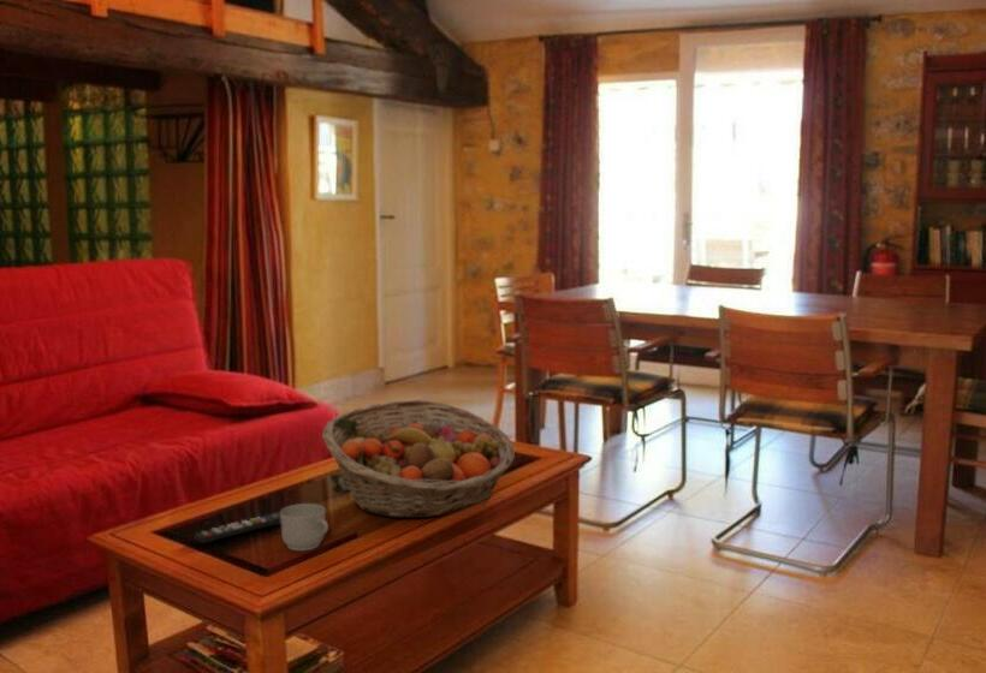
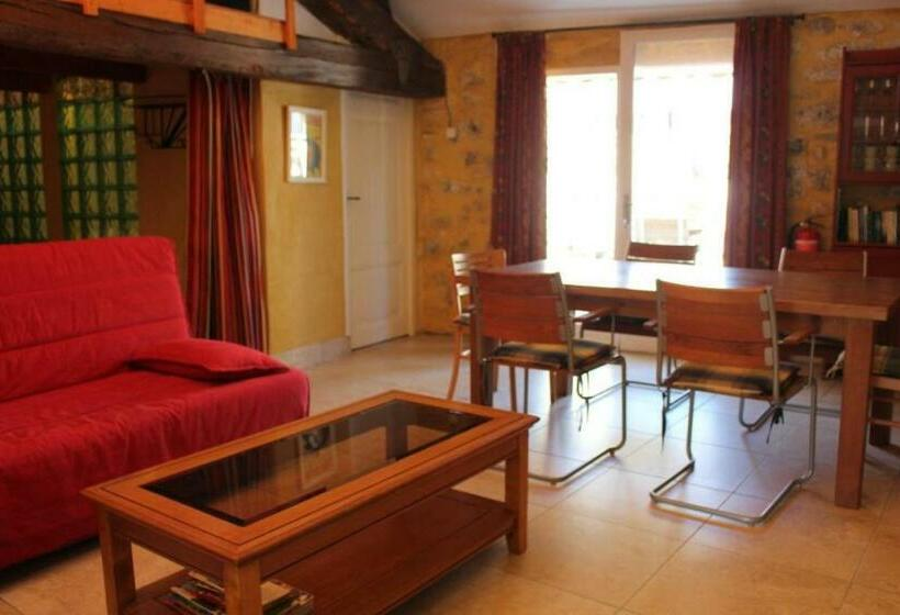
- remote control [192,511,281,544]
- fruit basket [321,399,516,519]
- mug [279,502,329,552]
